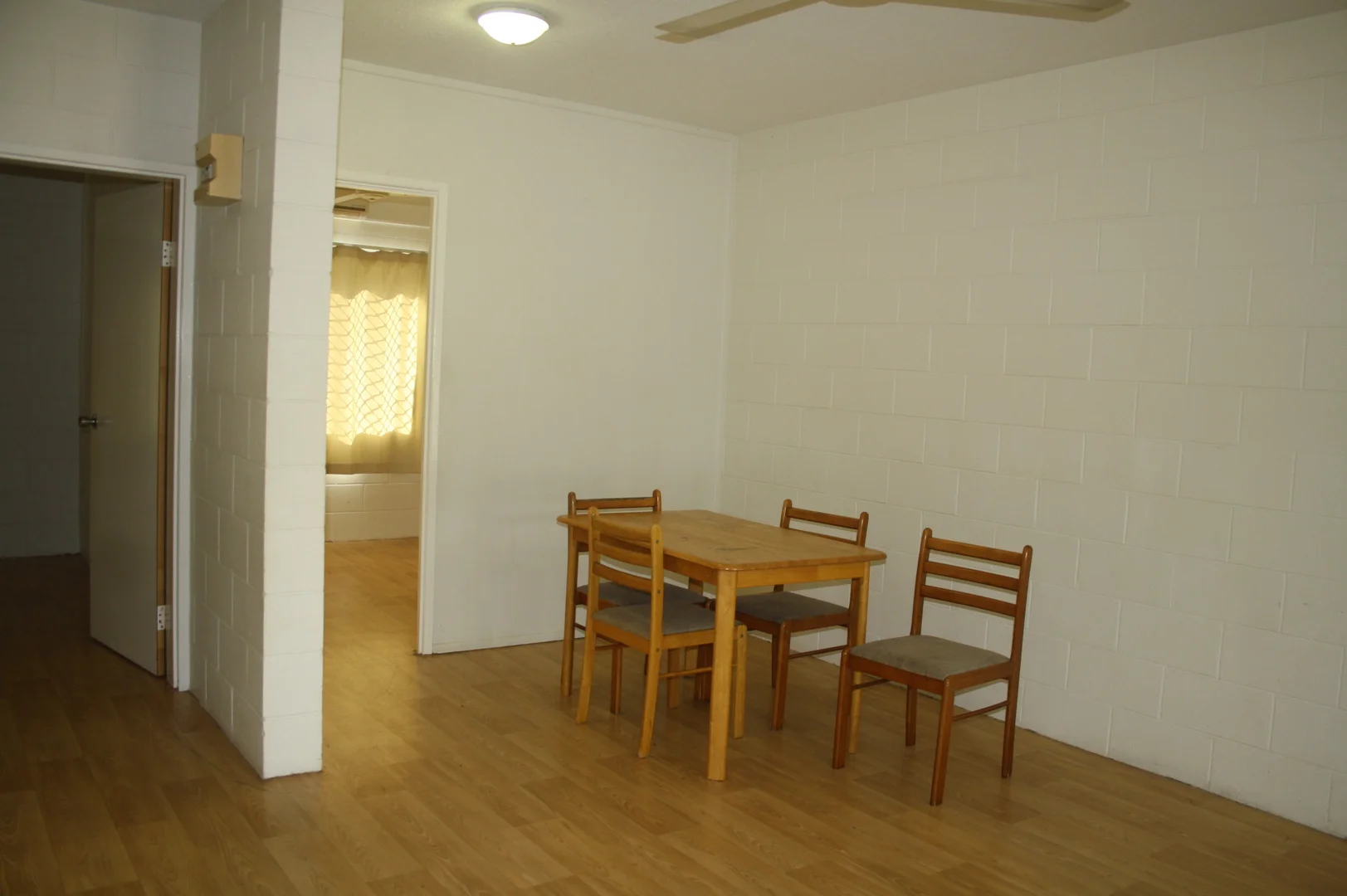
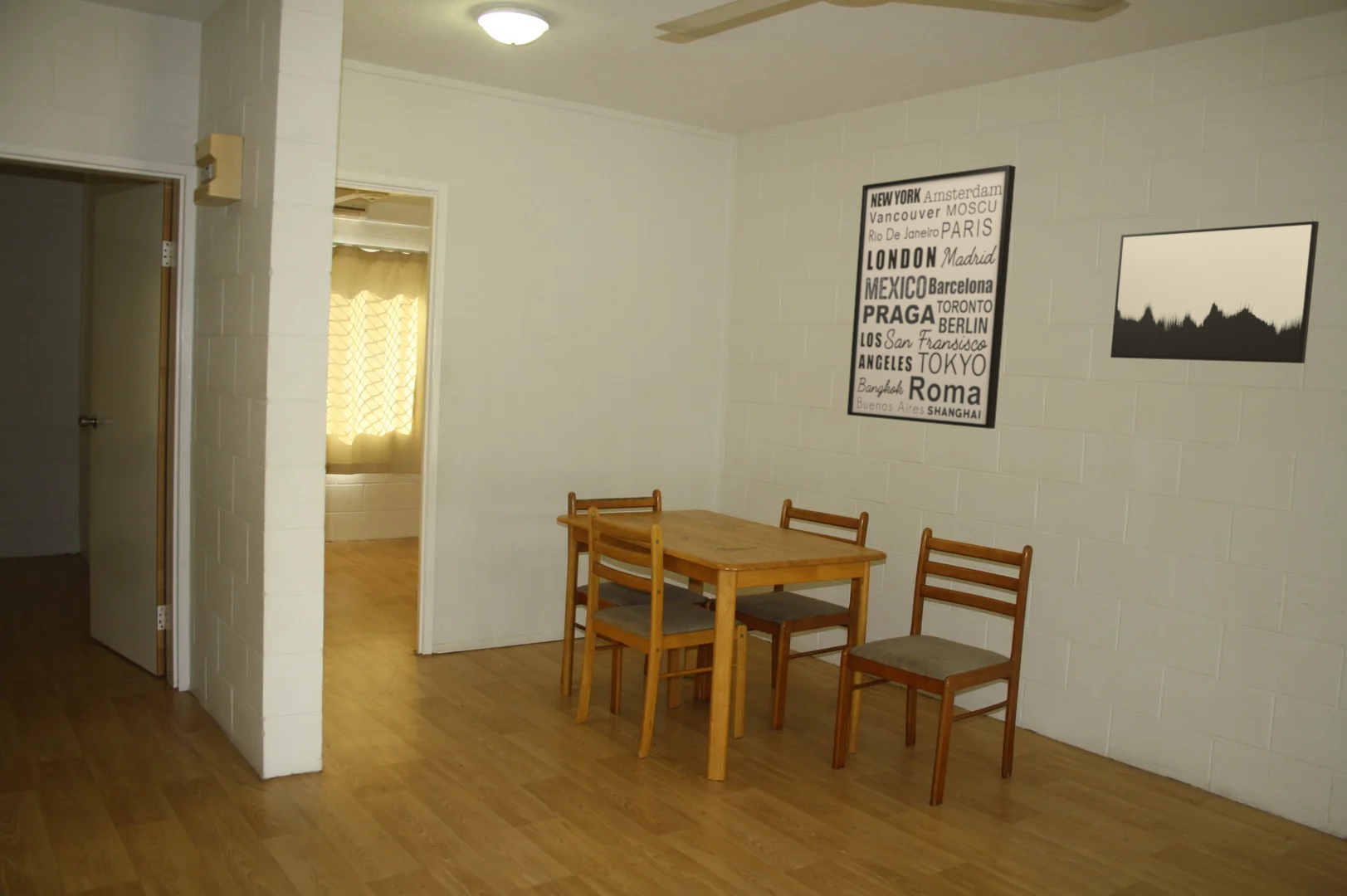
+ wall art [847,164,1017,430]
+ wall art [1110,220,1320,364]
